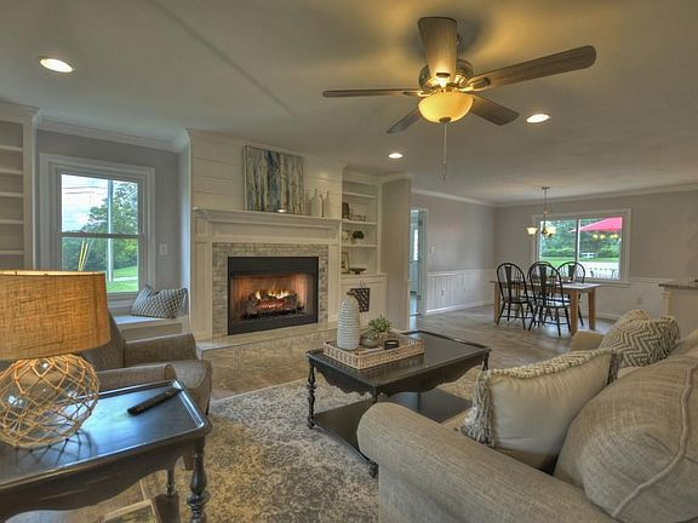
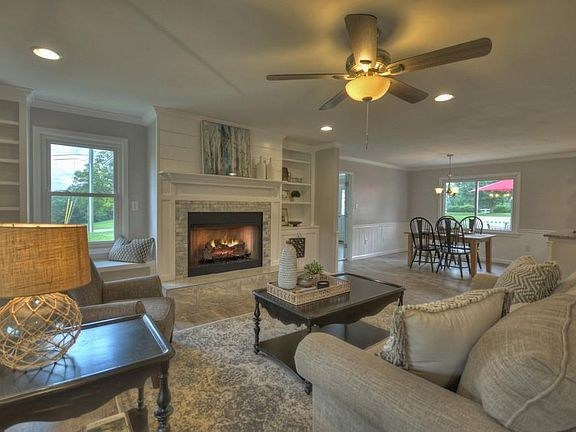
- remote control [126,386,185,415]
